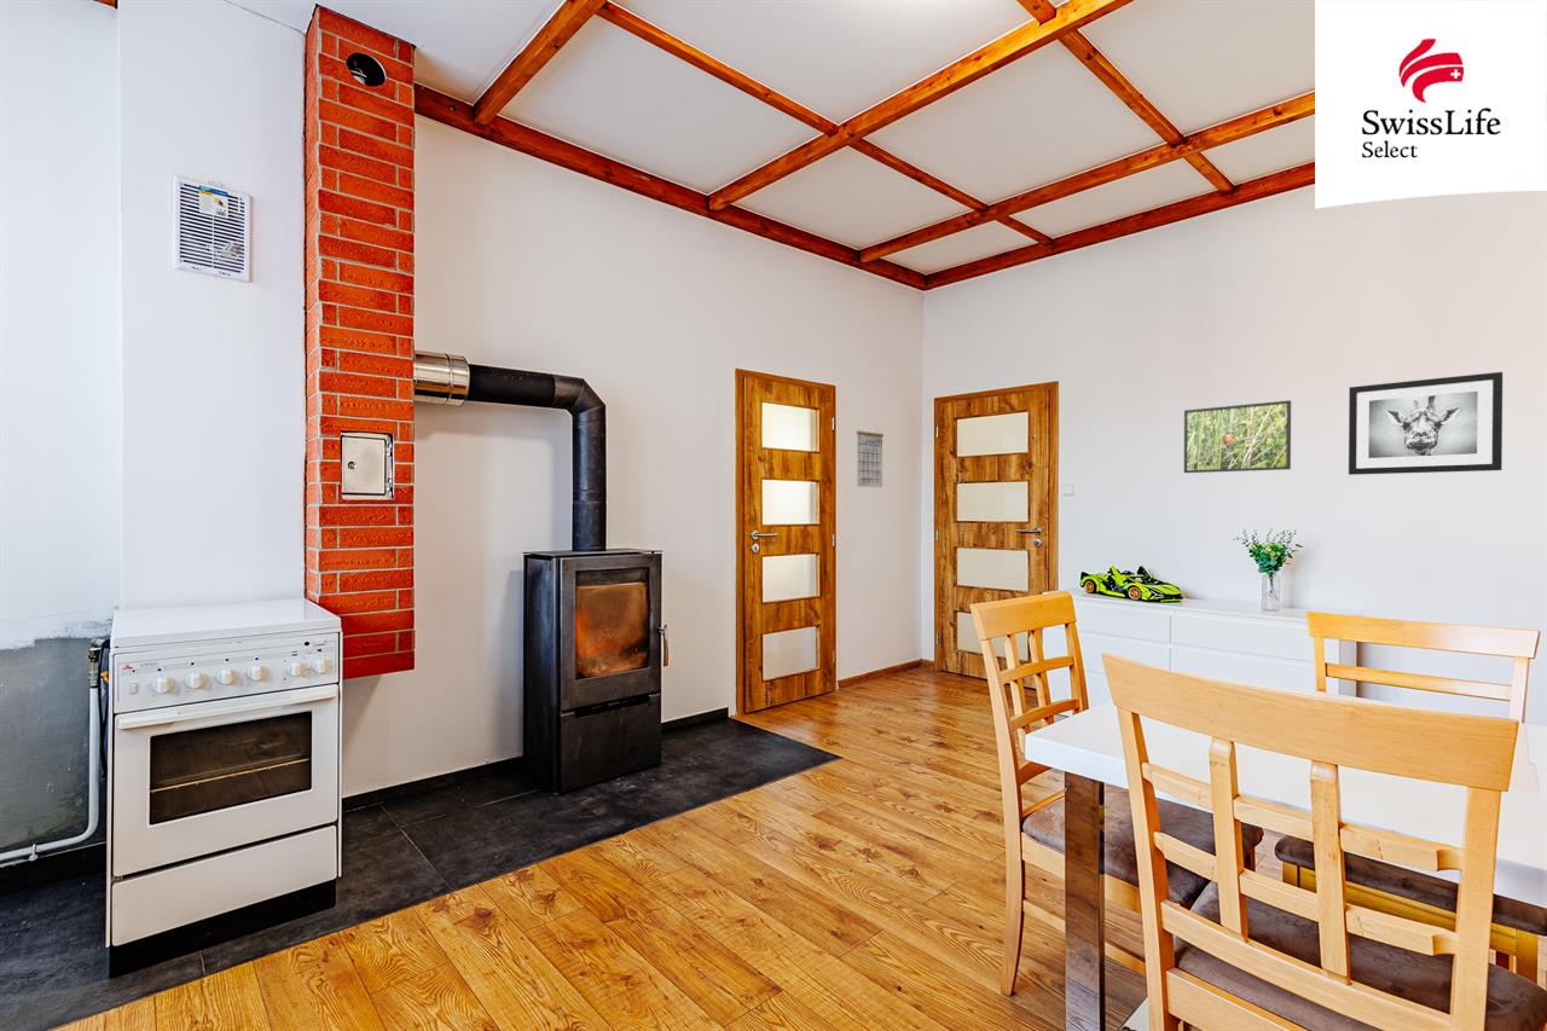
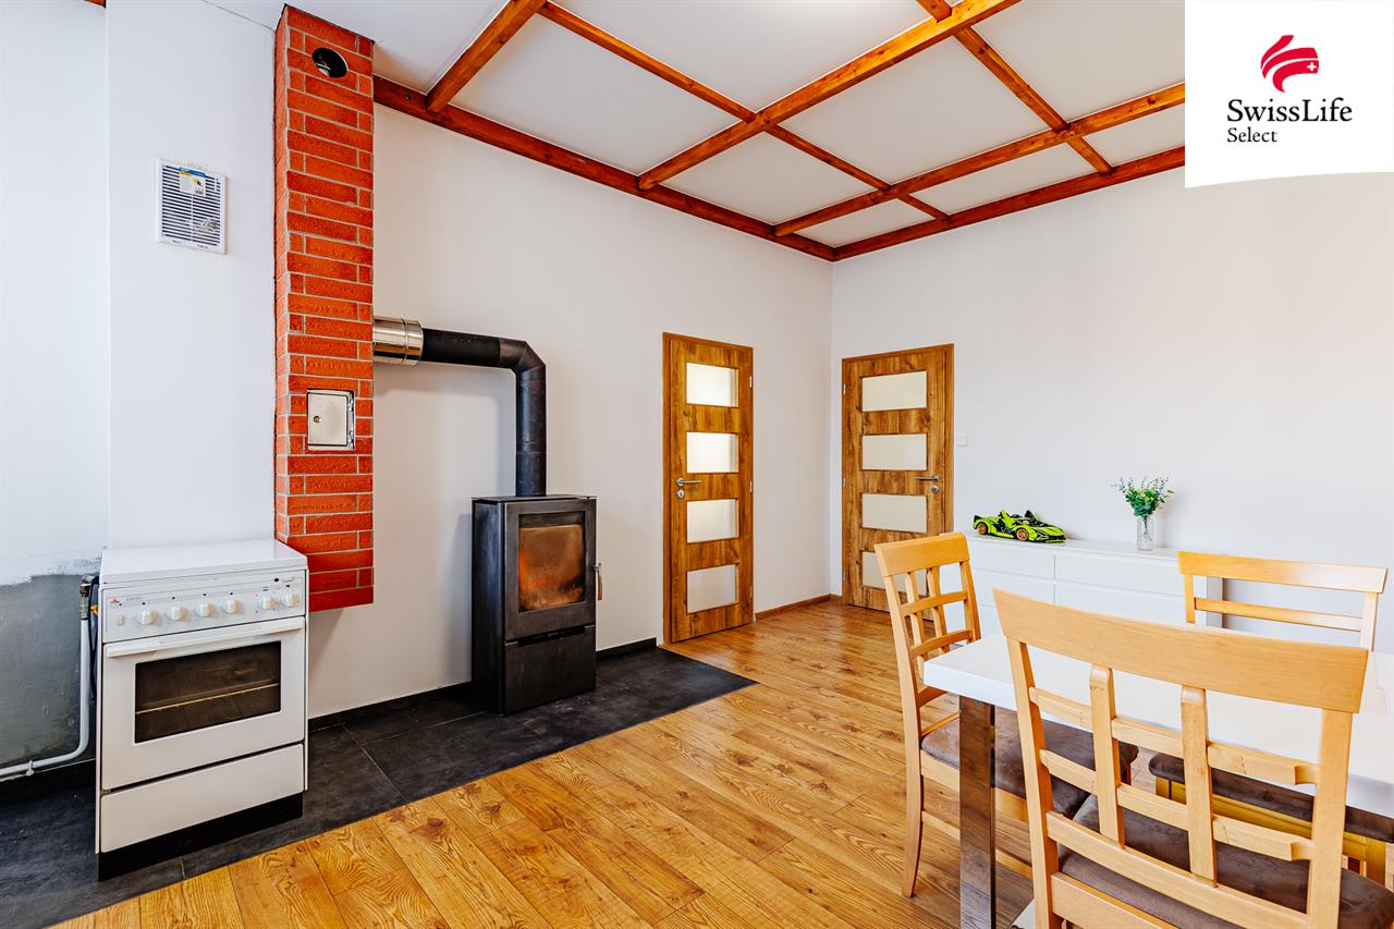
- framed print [1183,399,1292,474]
- wall art [1348,371,1503,476]
- calendar [856,428,885,488]
